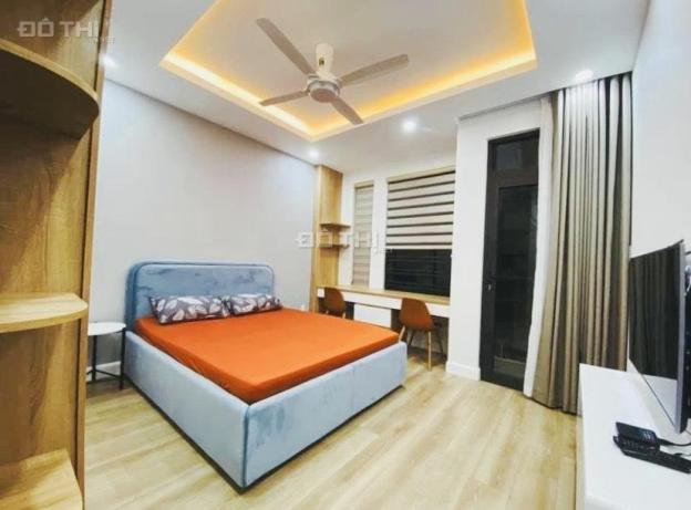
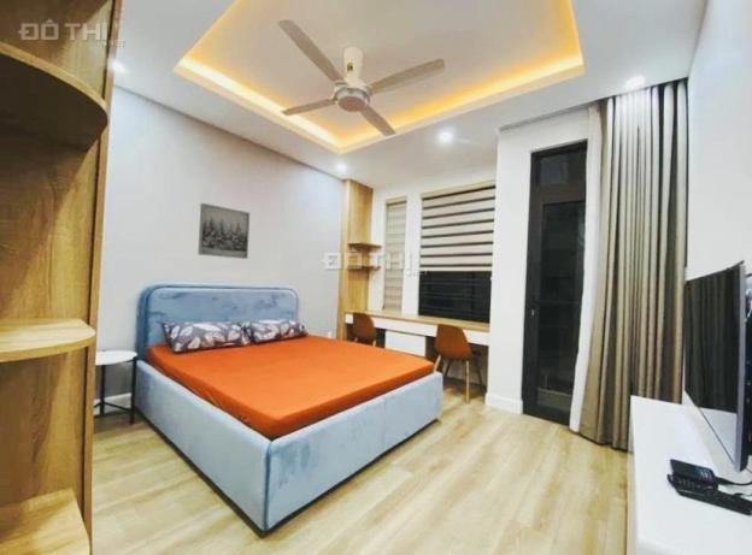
+ wall art [196,202,251,260]
